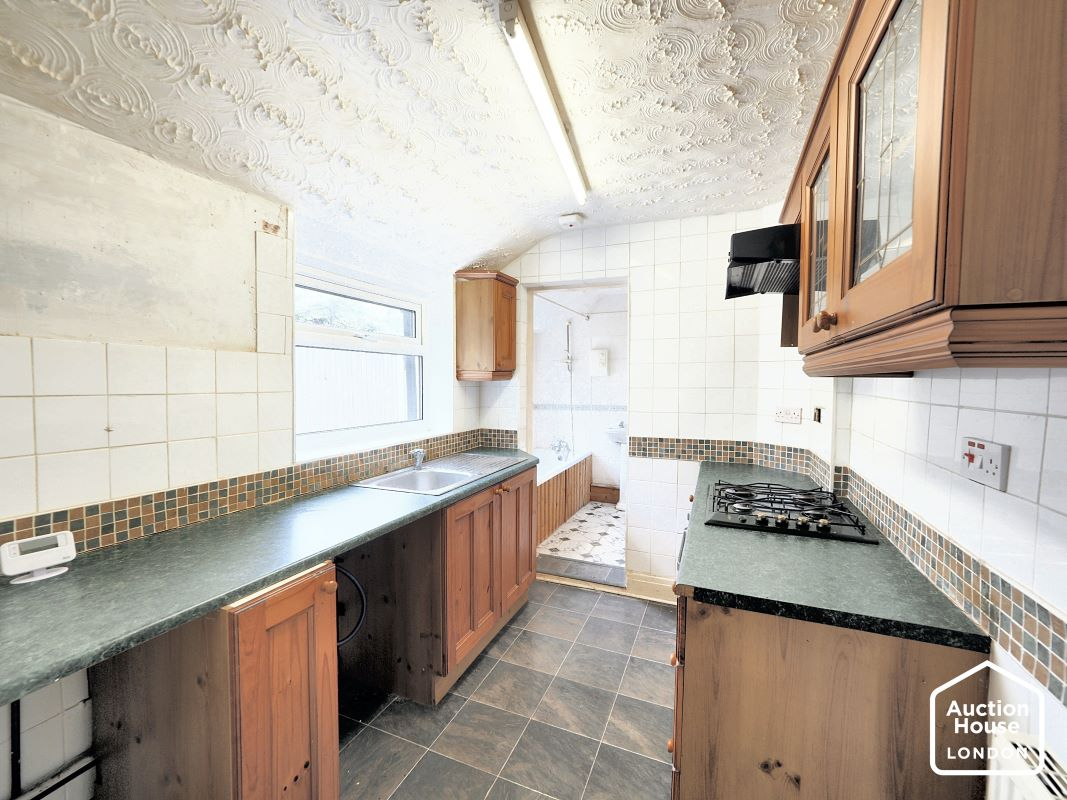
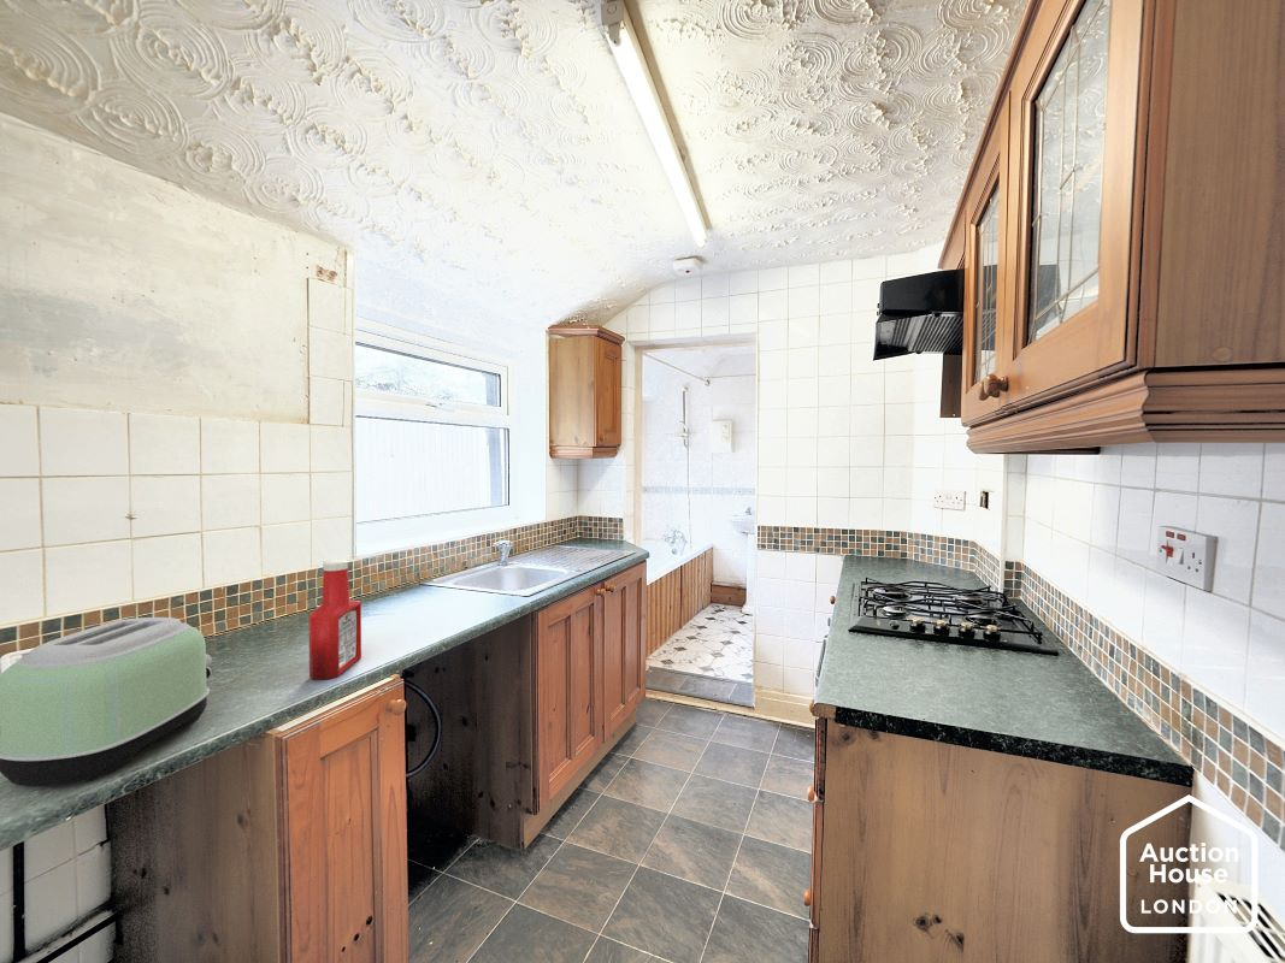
+ toaster [0,616,214,787]
+ soap bottle [307,559,362,680]
